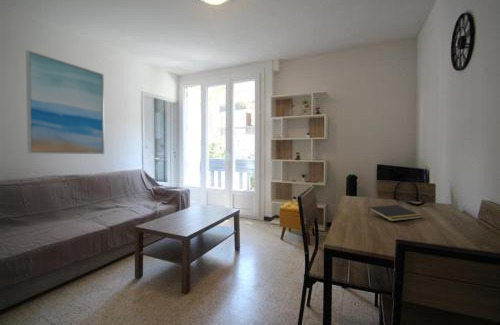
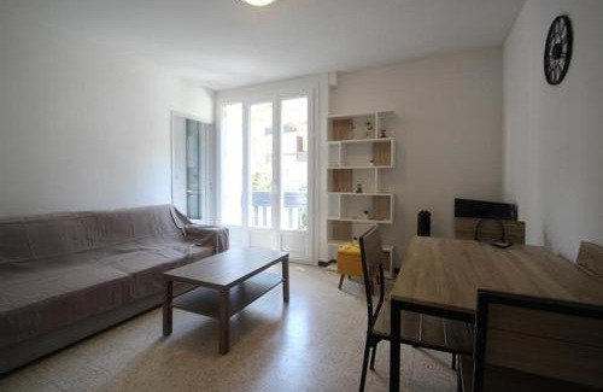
- wall art [25,49,105,155]
- notepad [367,204,423,222]
